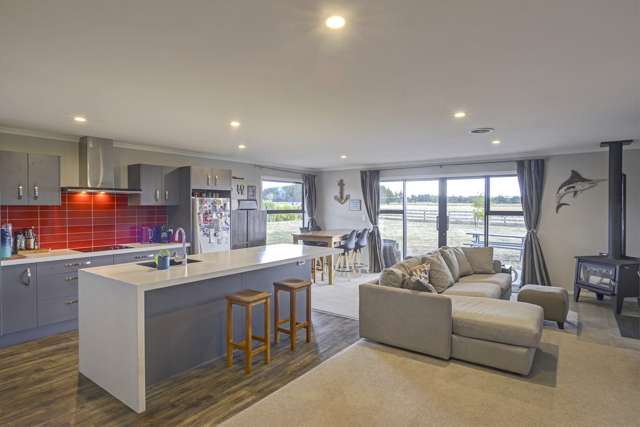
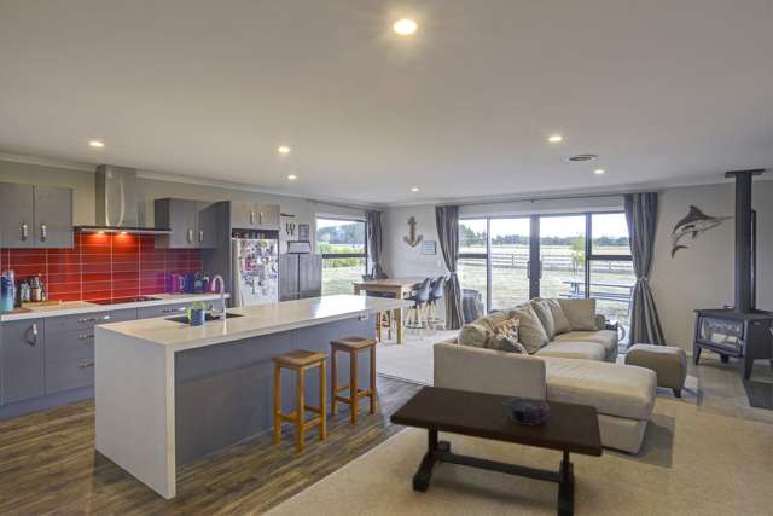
+ decorative bowl [504,396,548,425]
+ coffee table [389,384,604,516]
